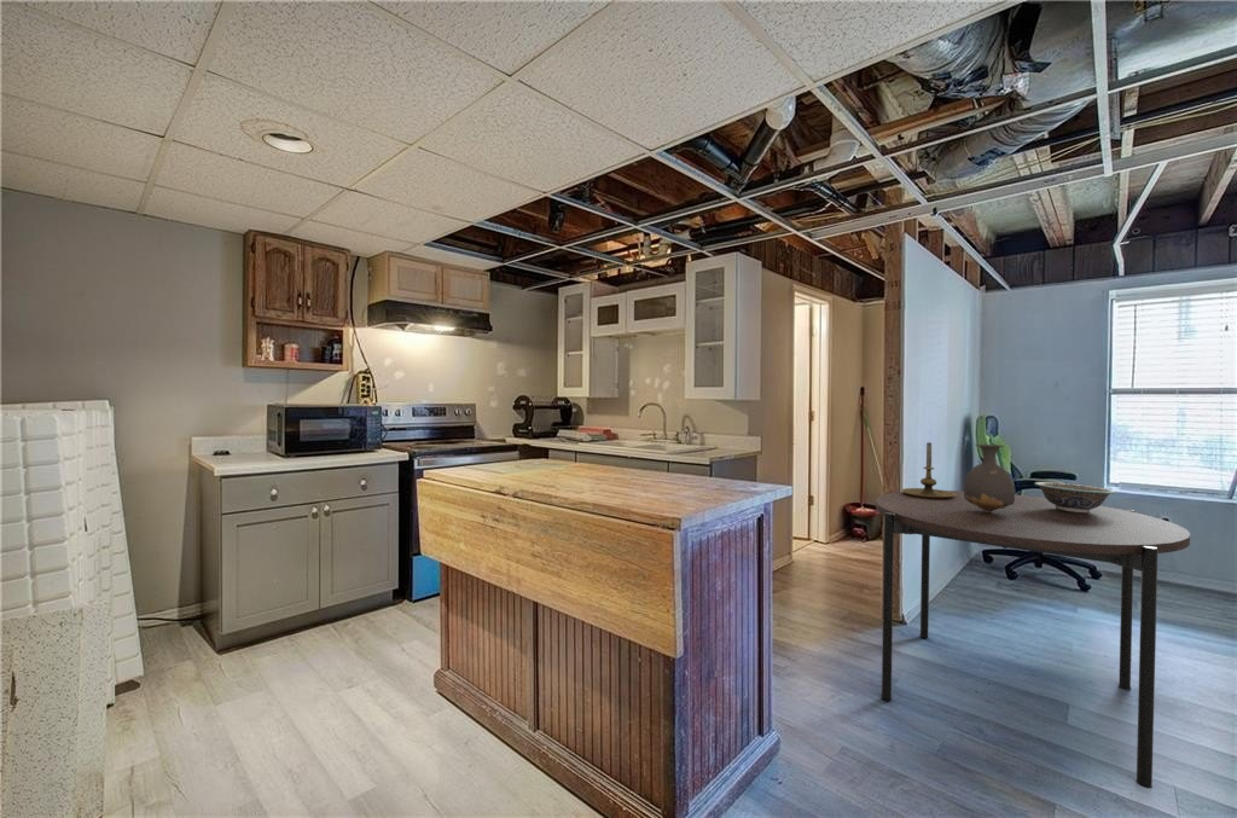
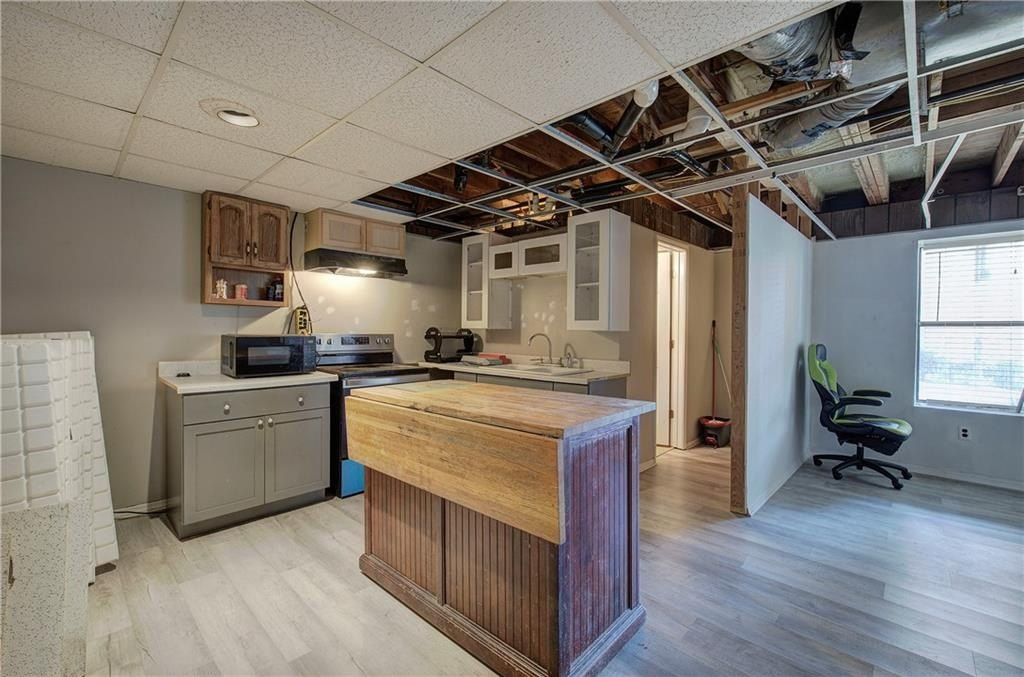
- dining table [875,489,1191,789]
- decorative bowl [1034,481,1116,512]
- candle holder [900,441,957,499]
- vase [963,443,1016,512]
